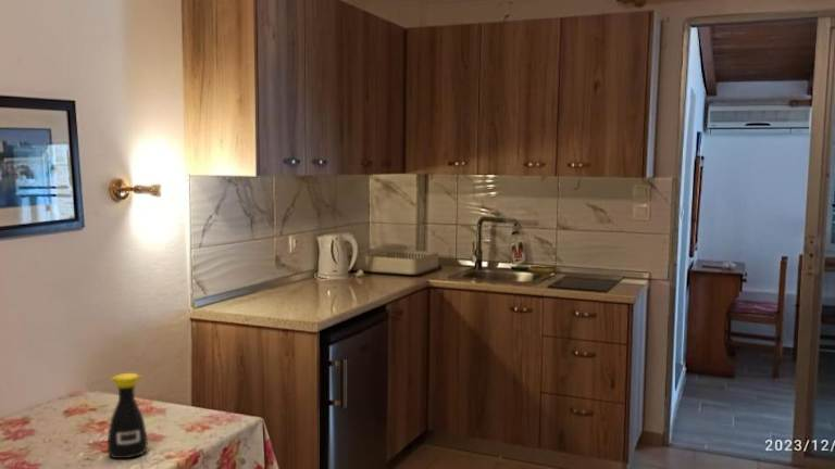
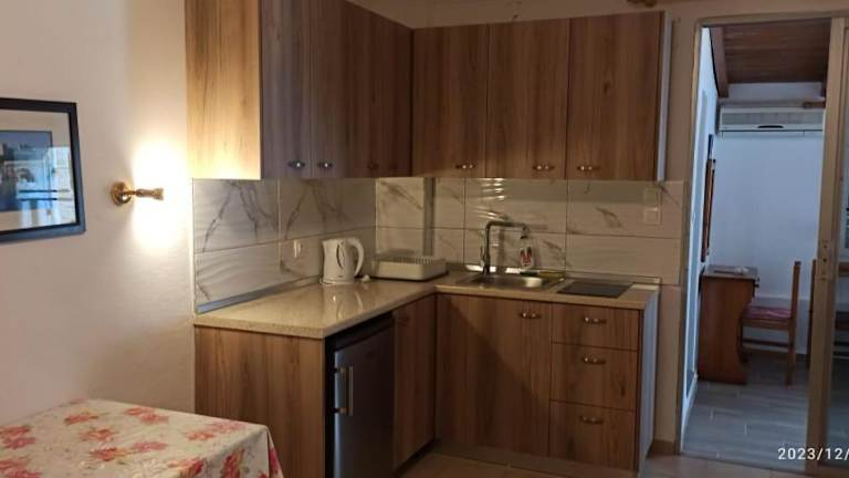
- bottle [107,372,149,459]
